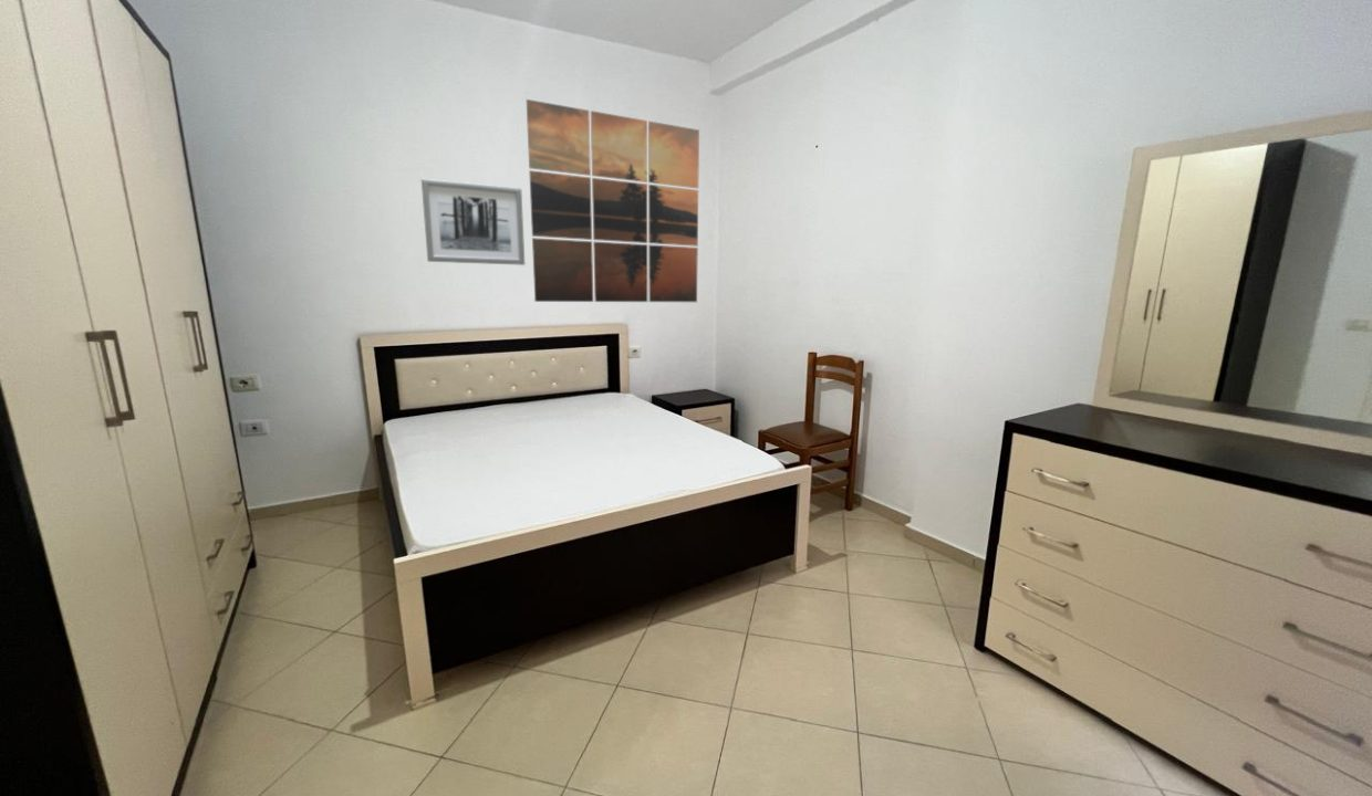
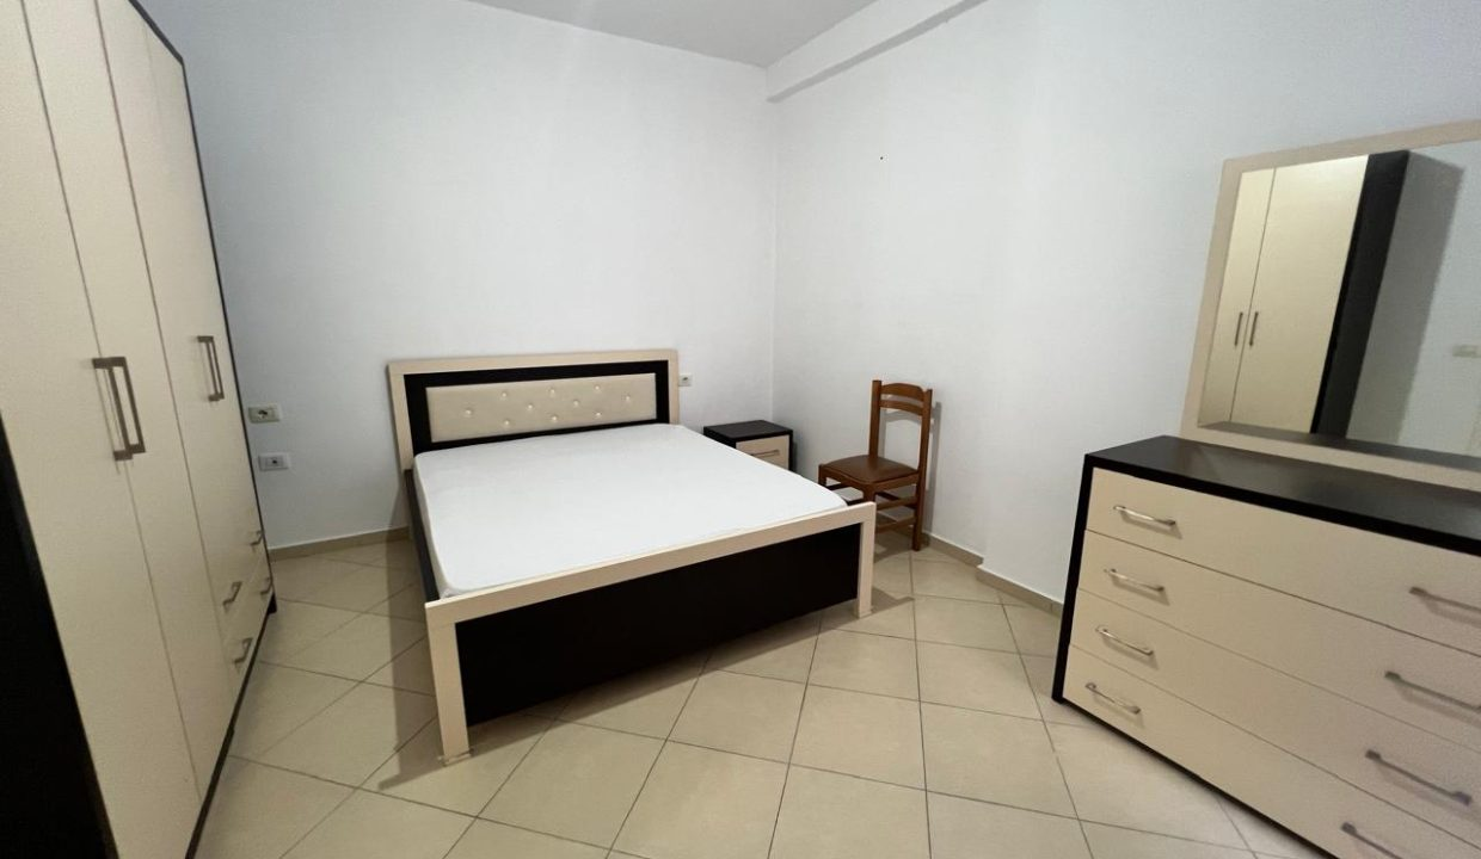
- wall art [420,178,526,266]
- wall art [526,98,700,303]
